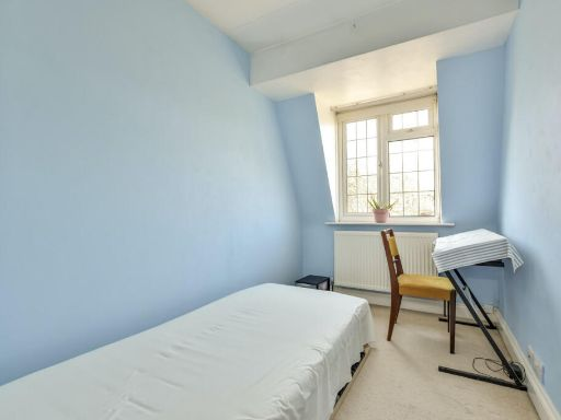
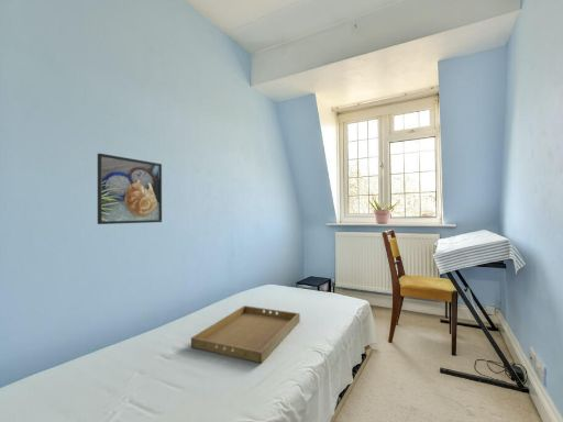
+ tray [190,304,301,364]
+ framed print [97,153,163,225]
